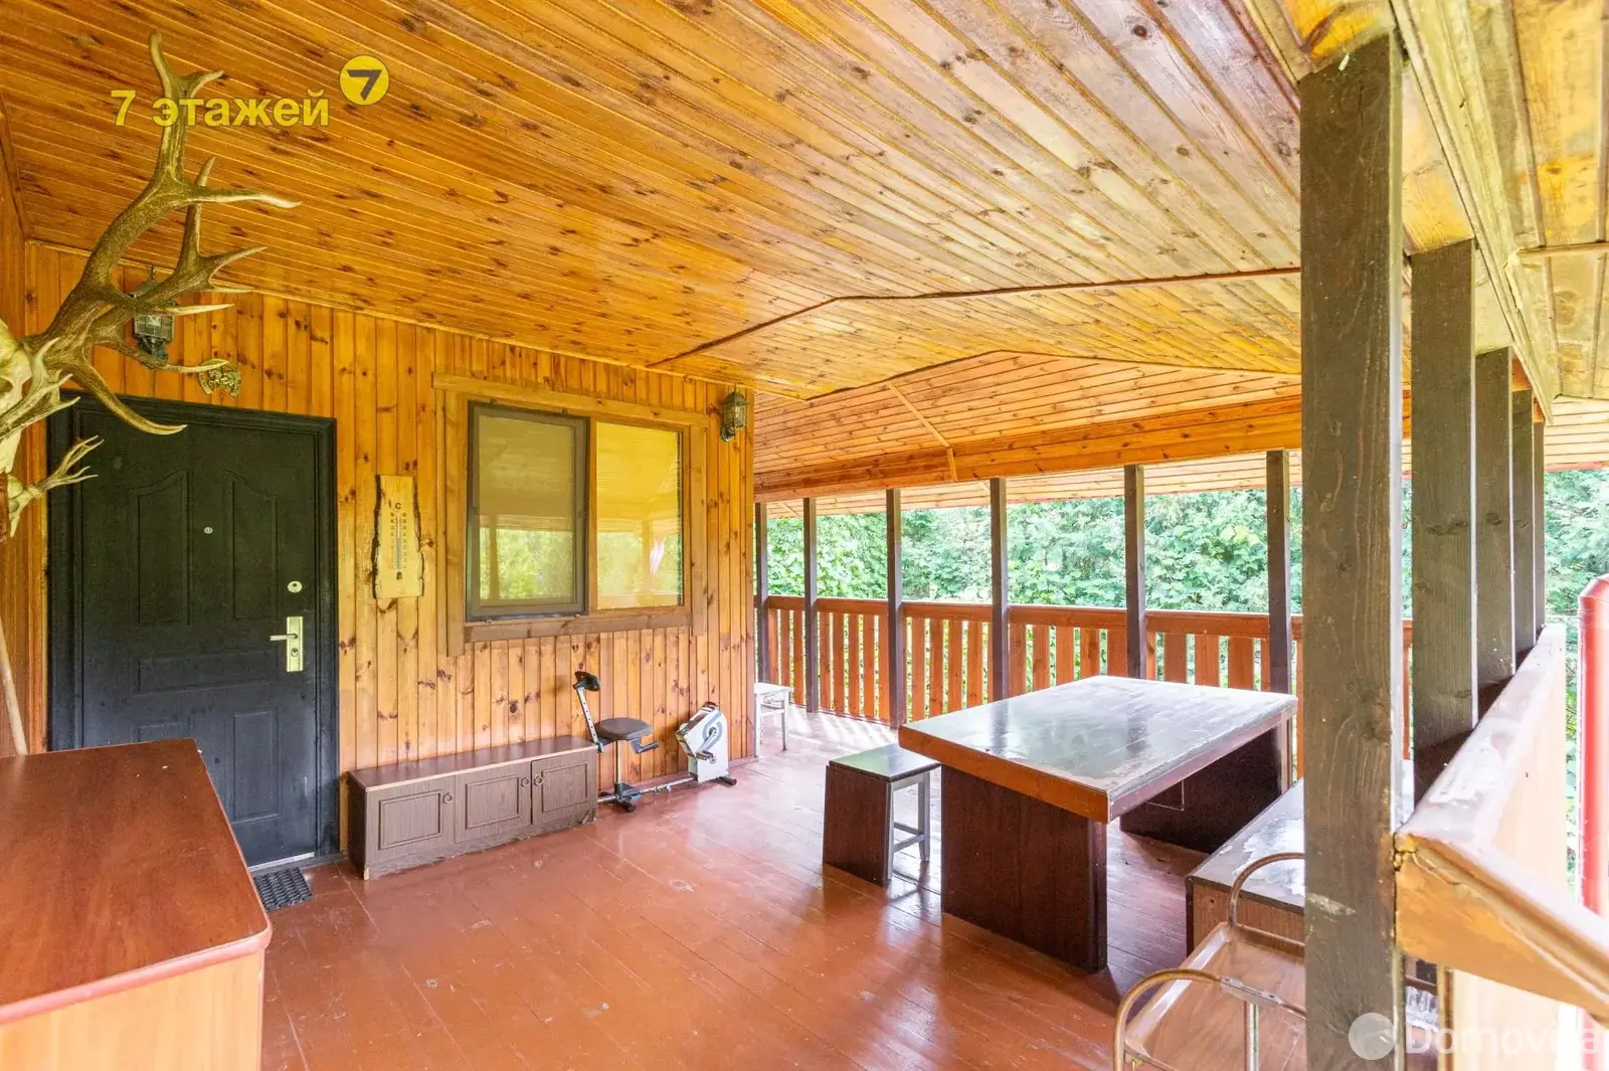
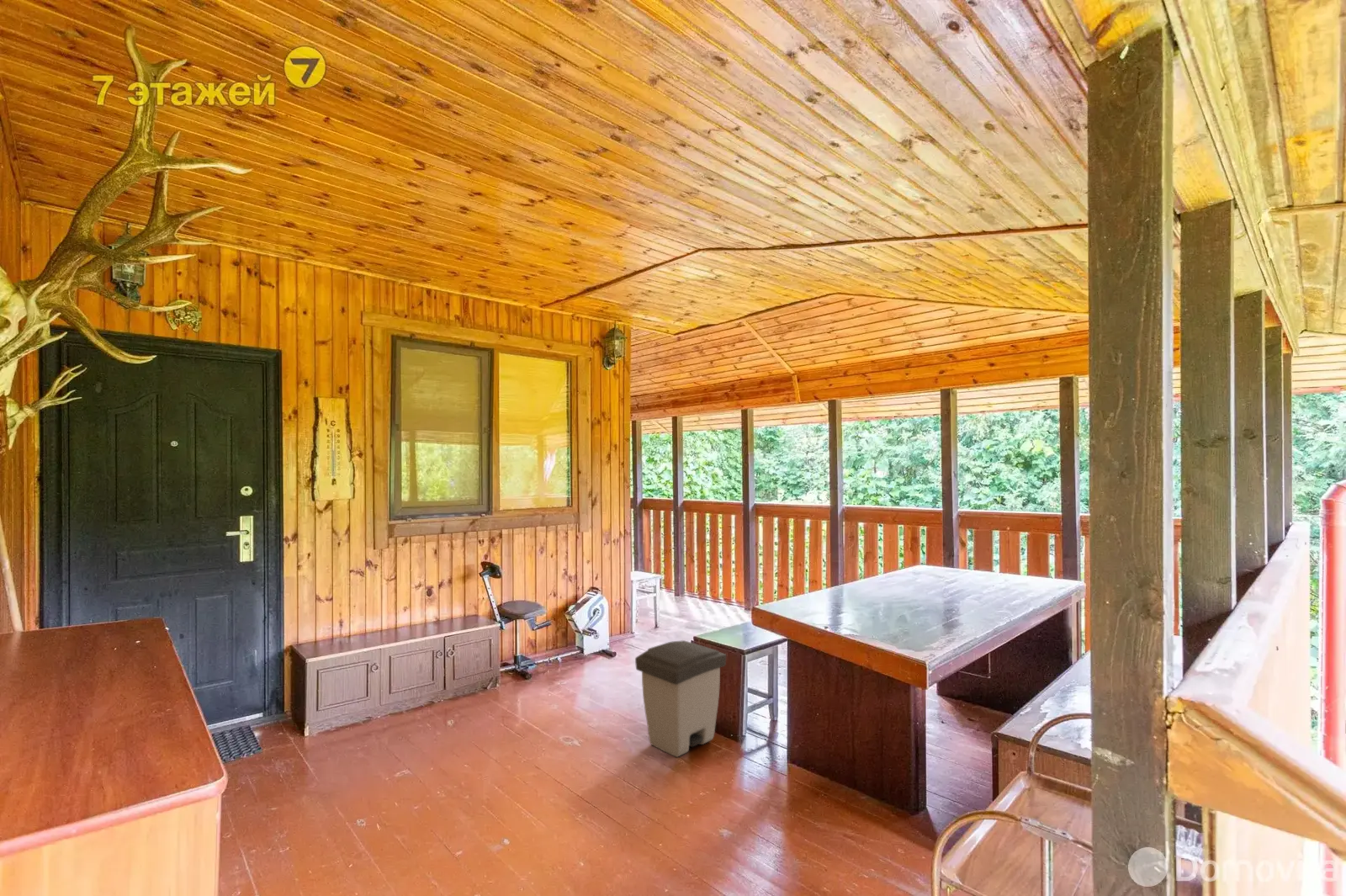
+ trash can [634,639,727,758]
